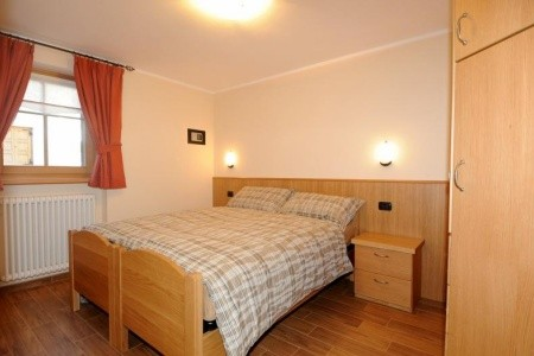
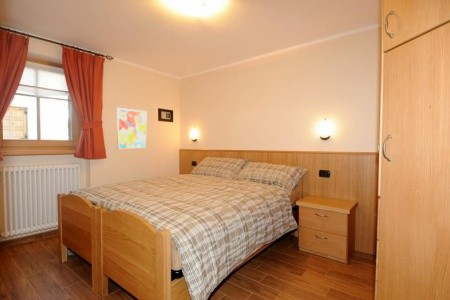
+ wall art [116,107,148,150]
